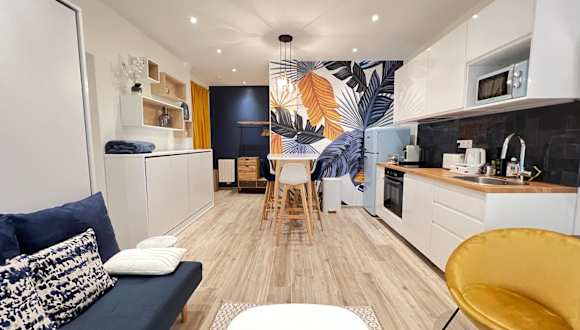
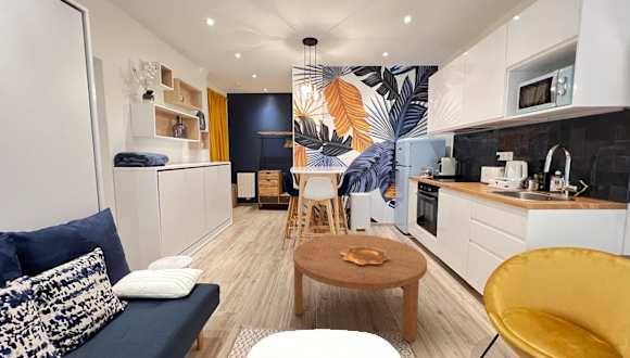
+ decorative bowl [340,246,390,265]
+ coffee table [292,233,428,344]
